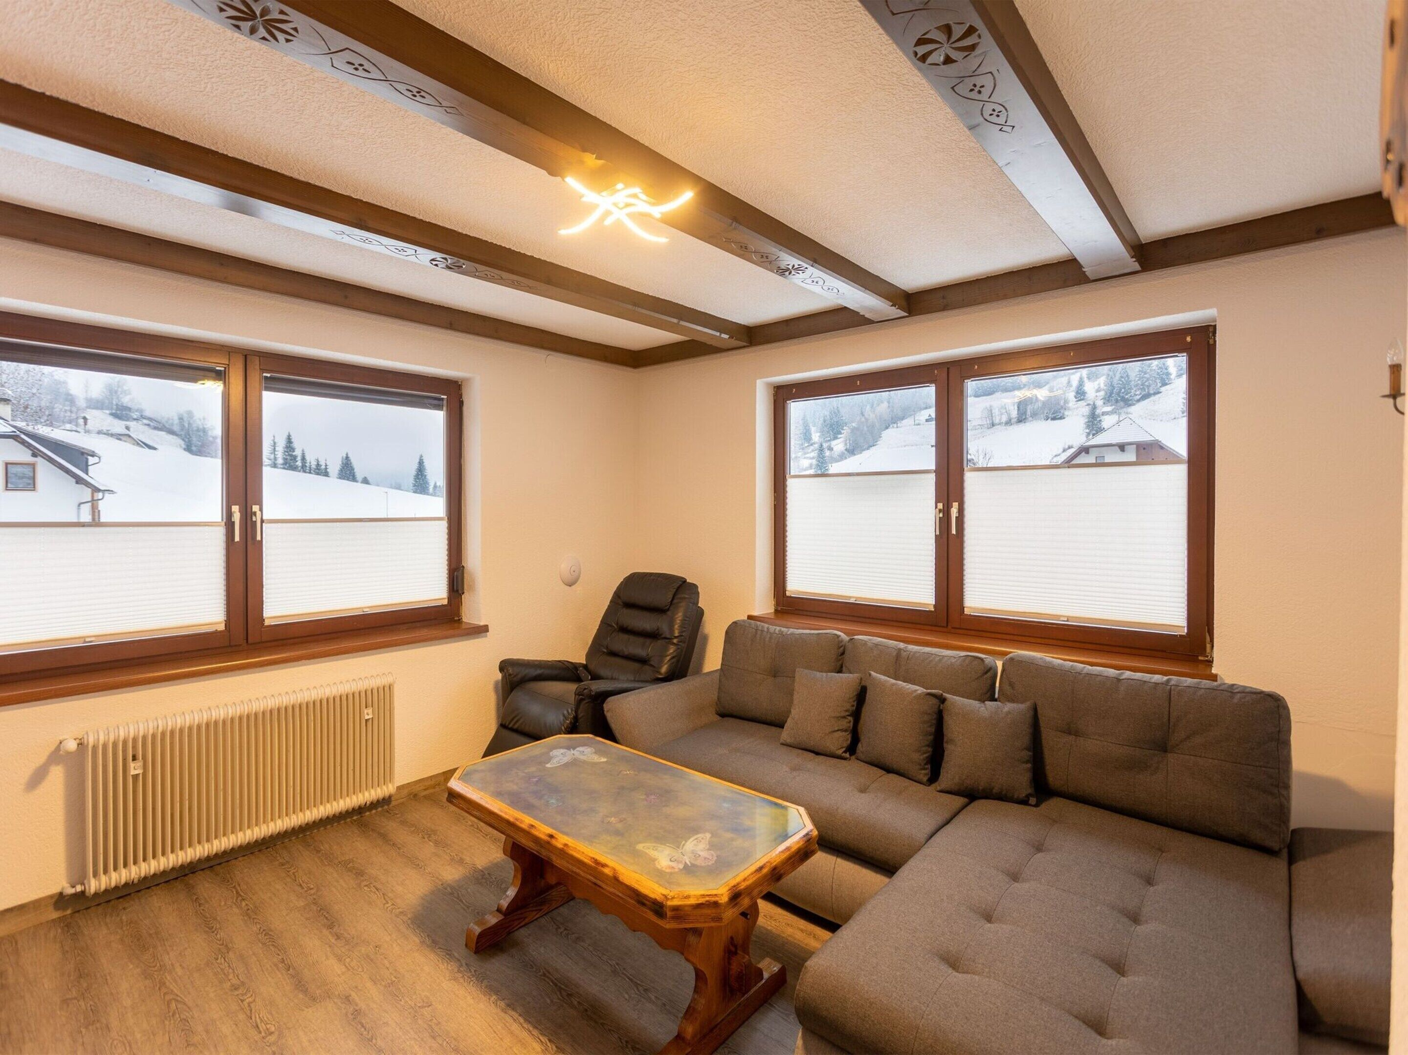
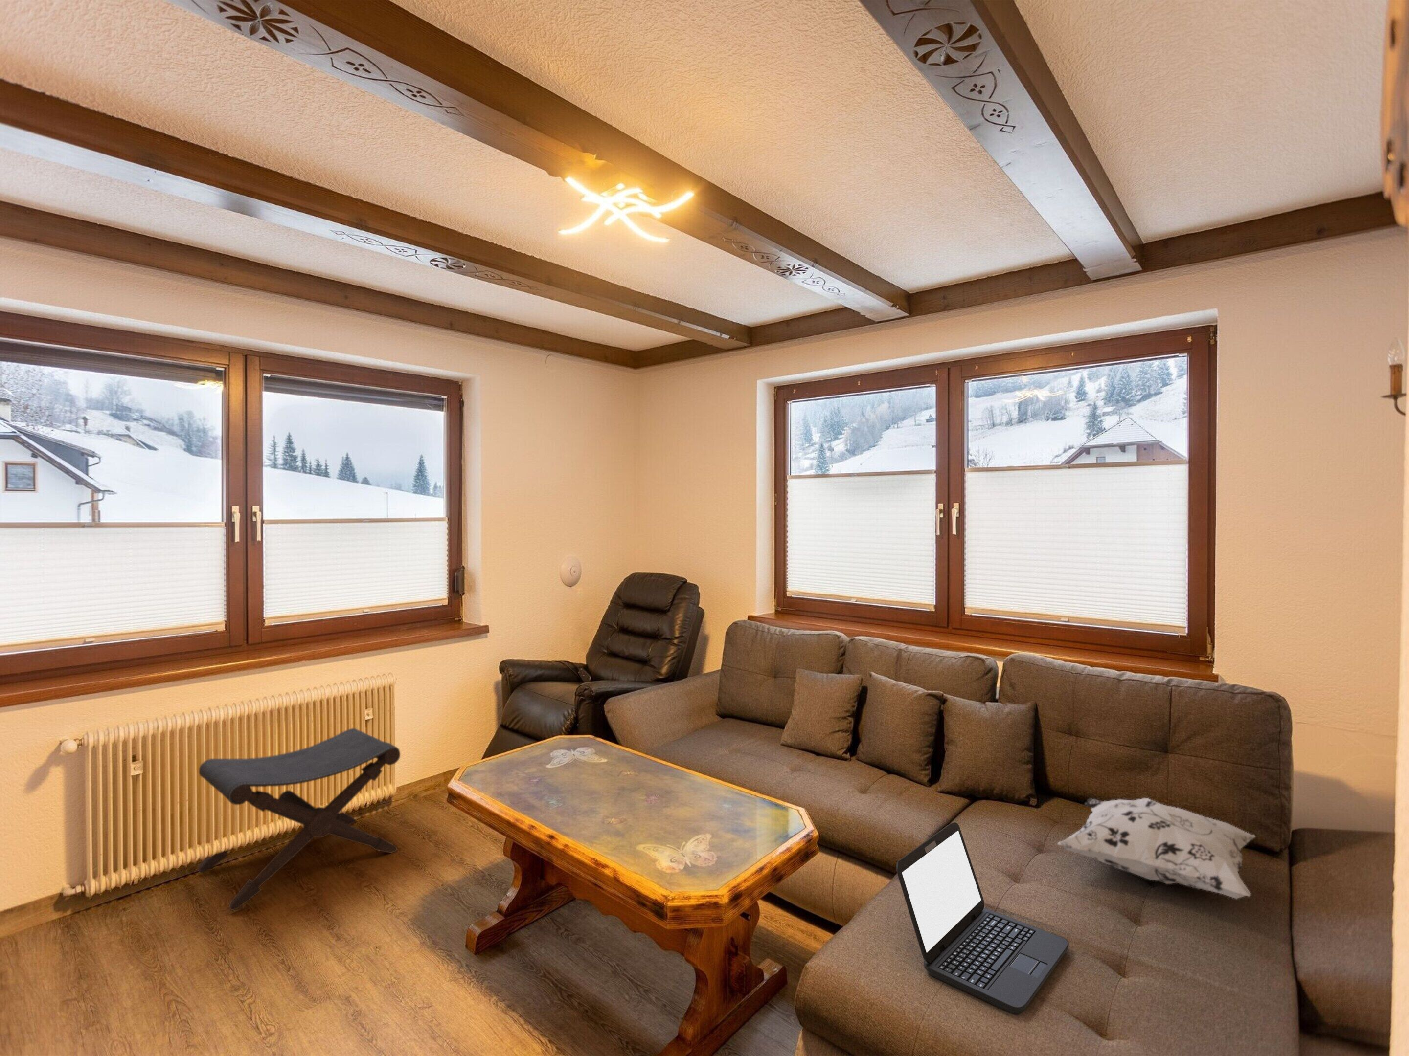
+ laptop [895,822,1070,1015]
+ decorative pillow [1057,798,1256,900]
+ footstool [197,728,401,911]
